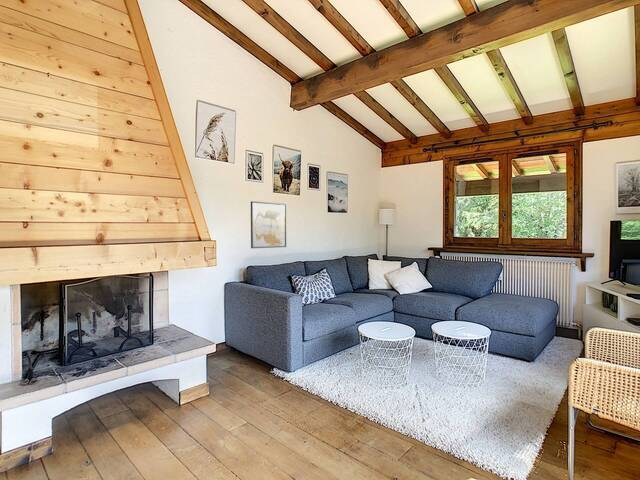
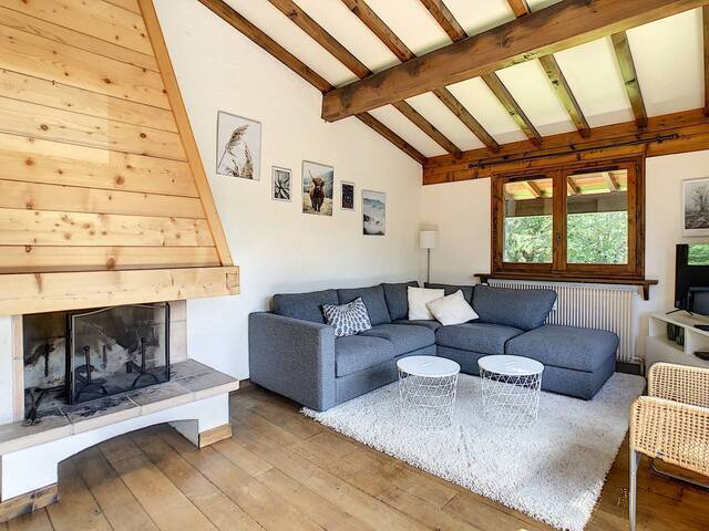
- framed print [250,200,287,249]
